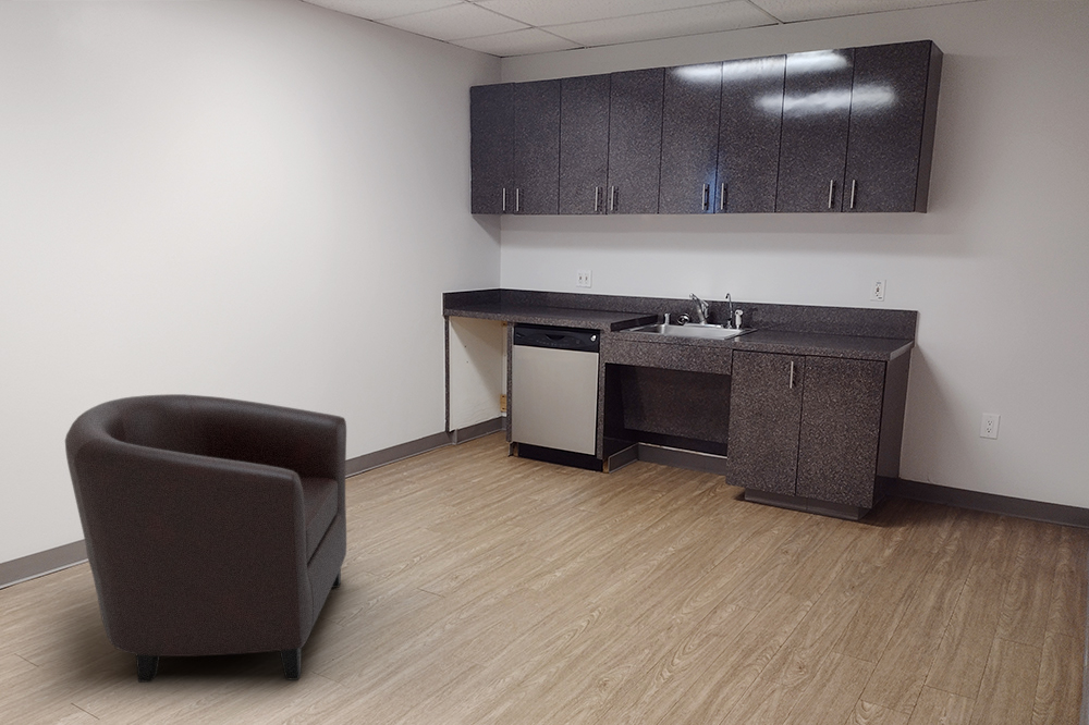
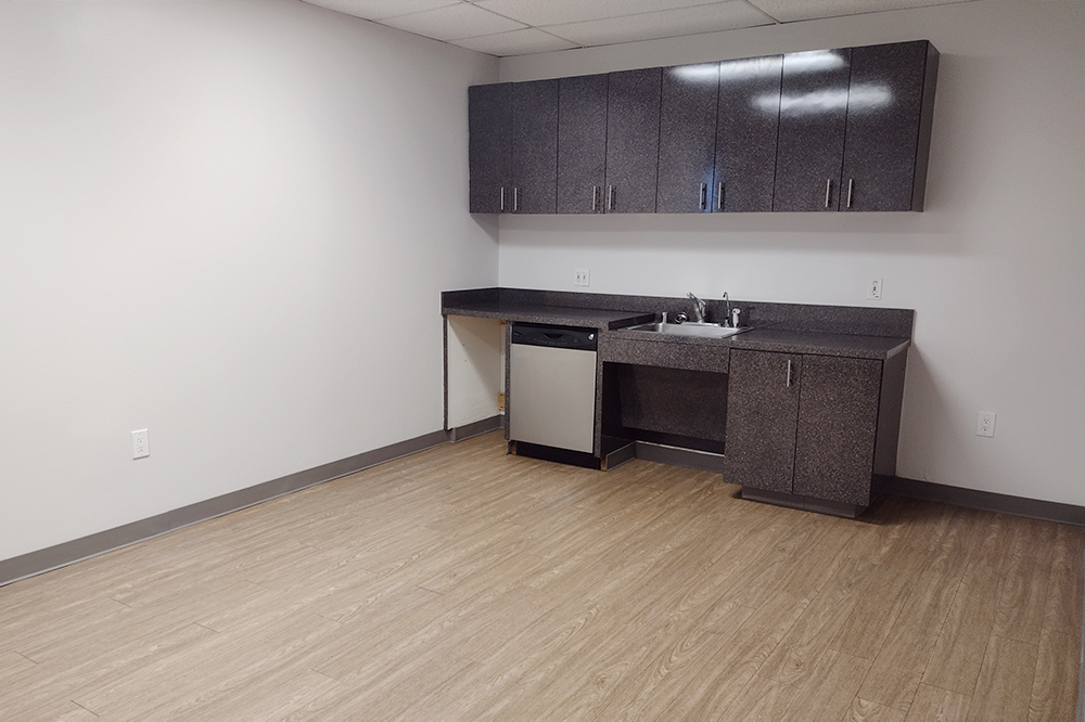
- chair [64,393,347,684]
